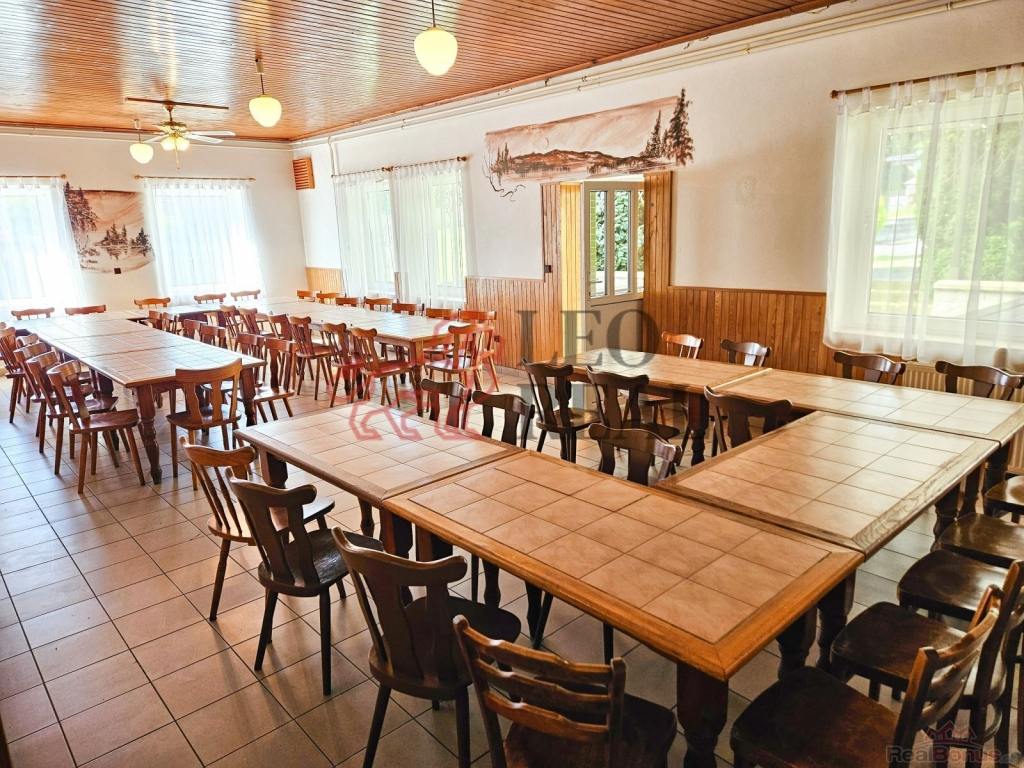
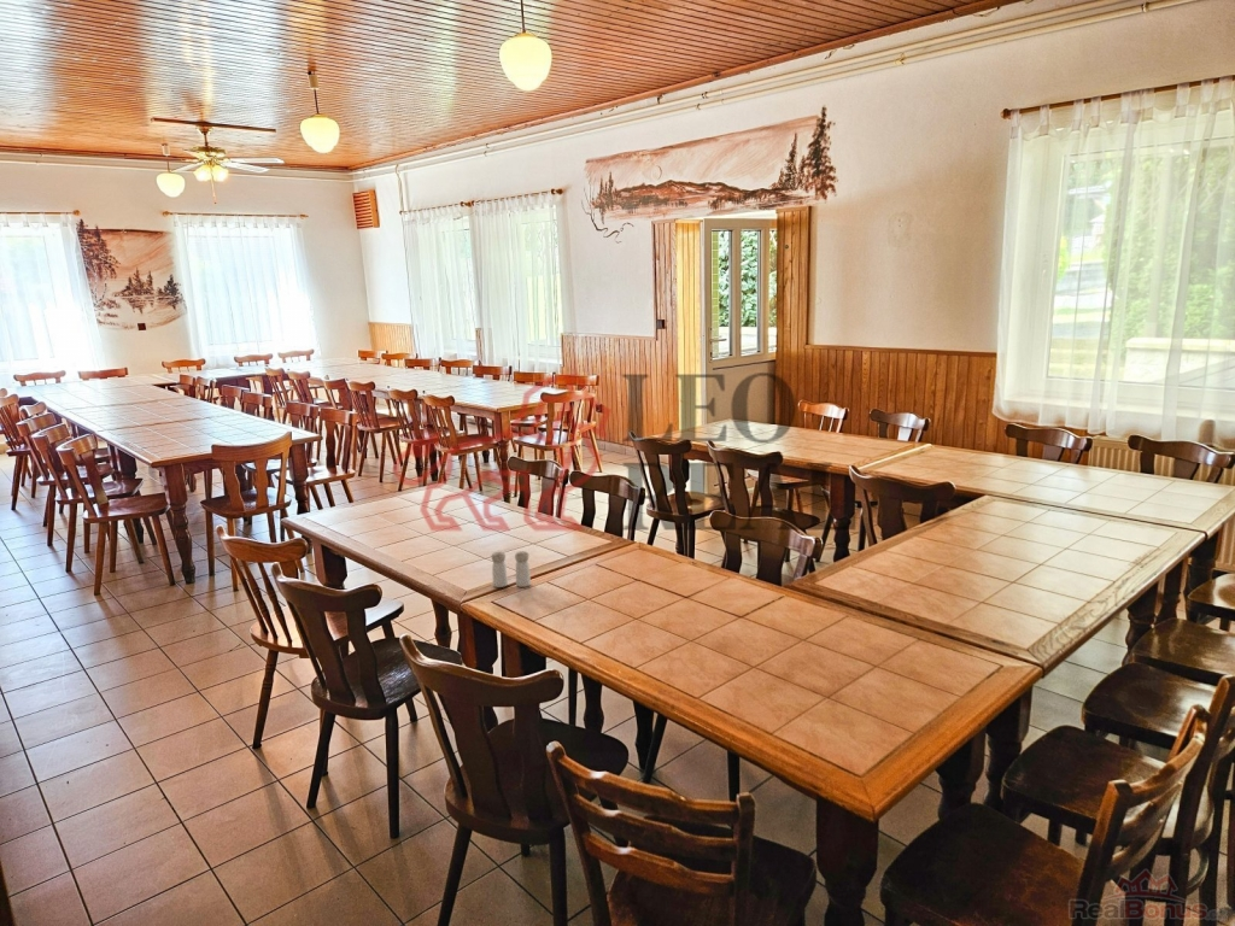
+ salt and pepper shaker [490,550,532,588]
